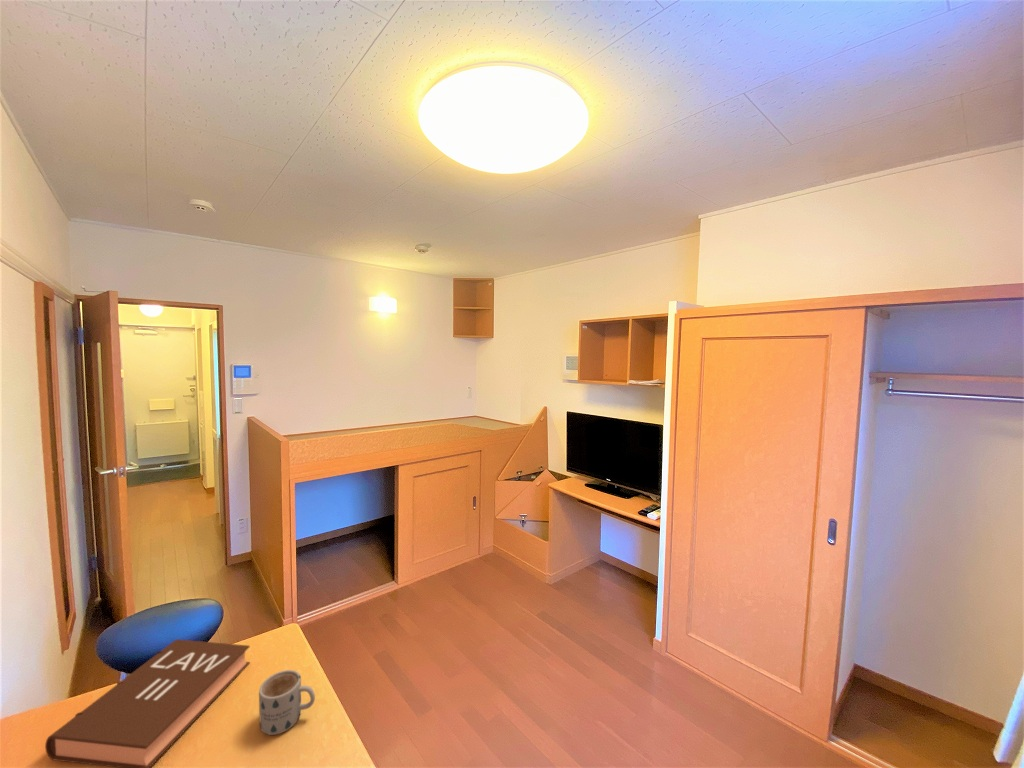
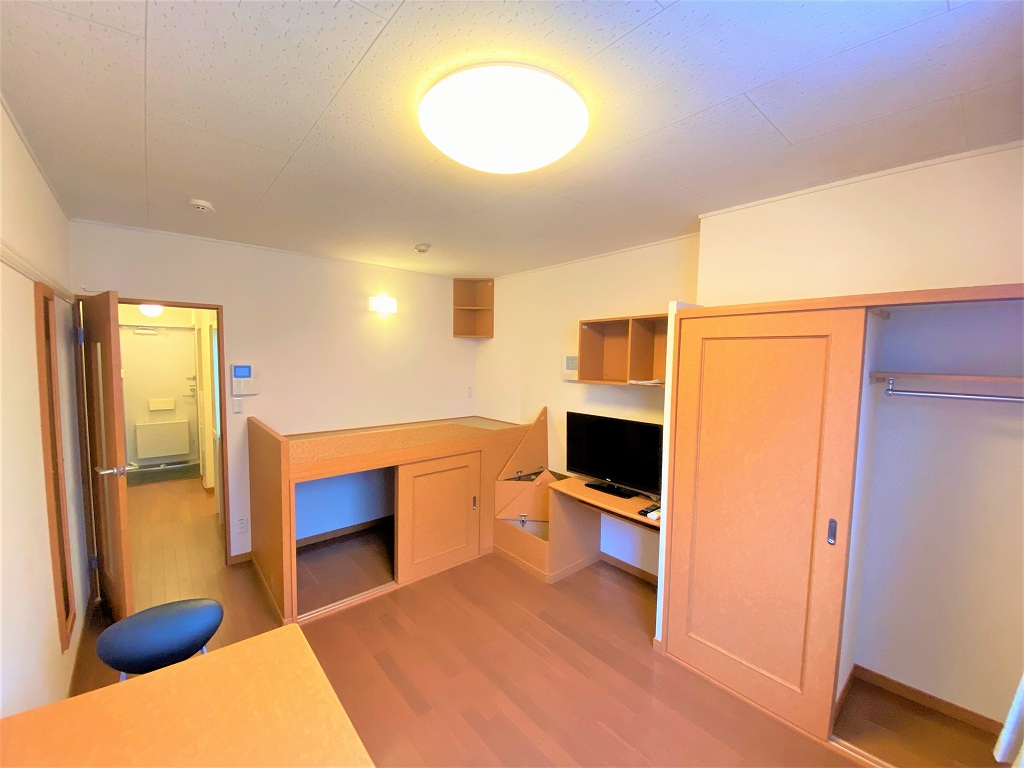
- mug [258,669,316,736]
- book [44,638,251,768]
